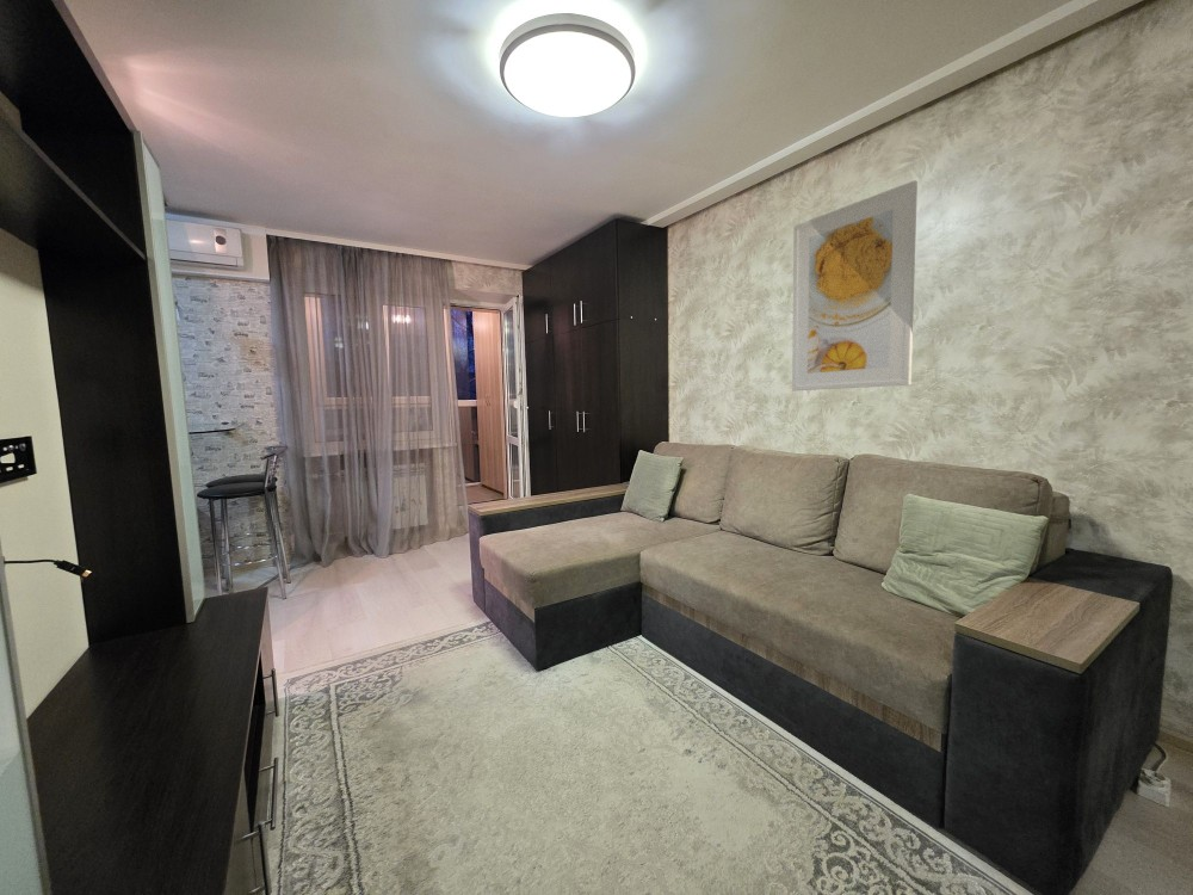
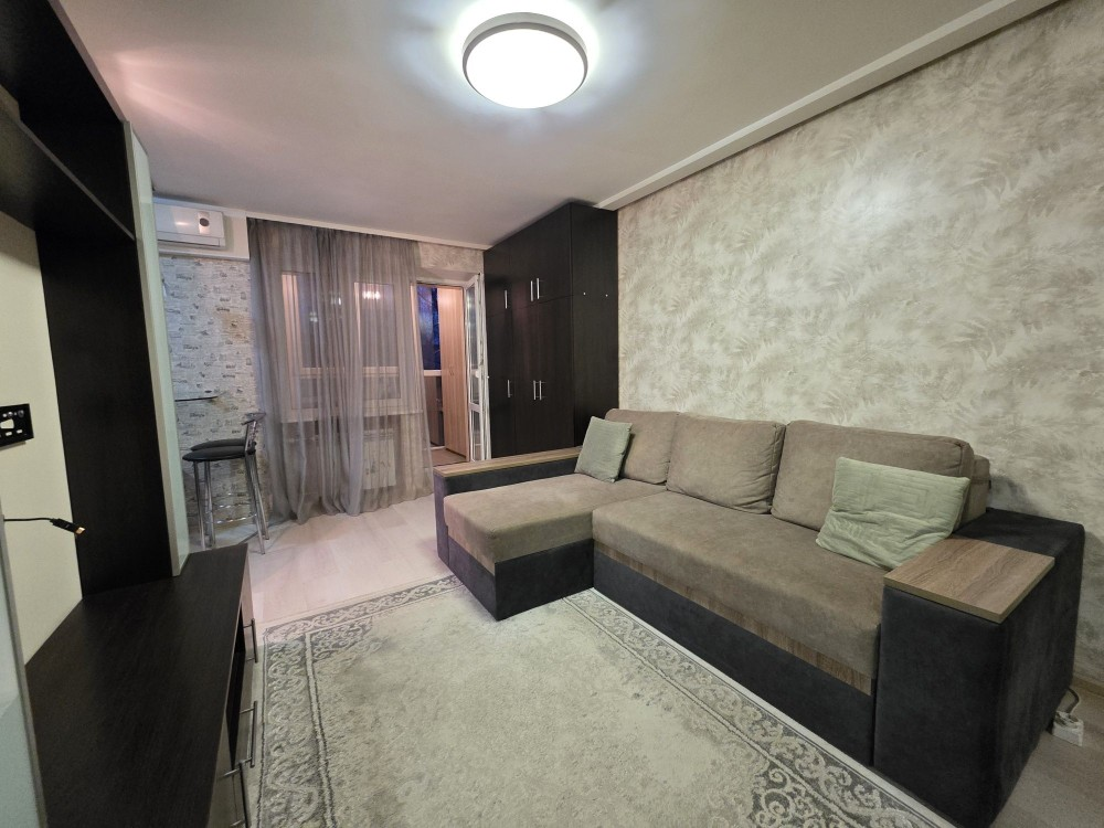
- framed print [791,179,919,391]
